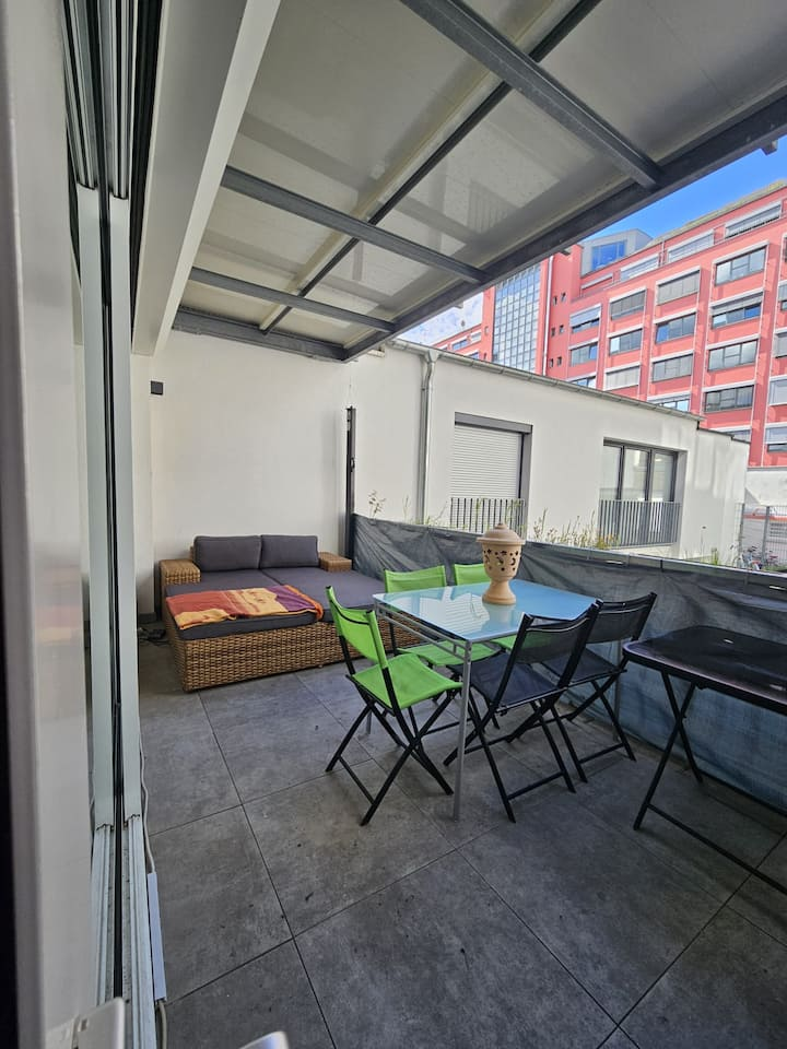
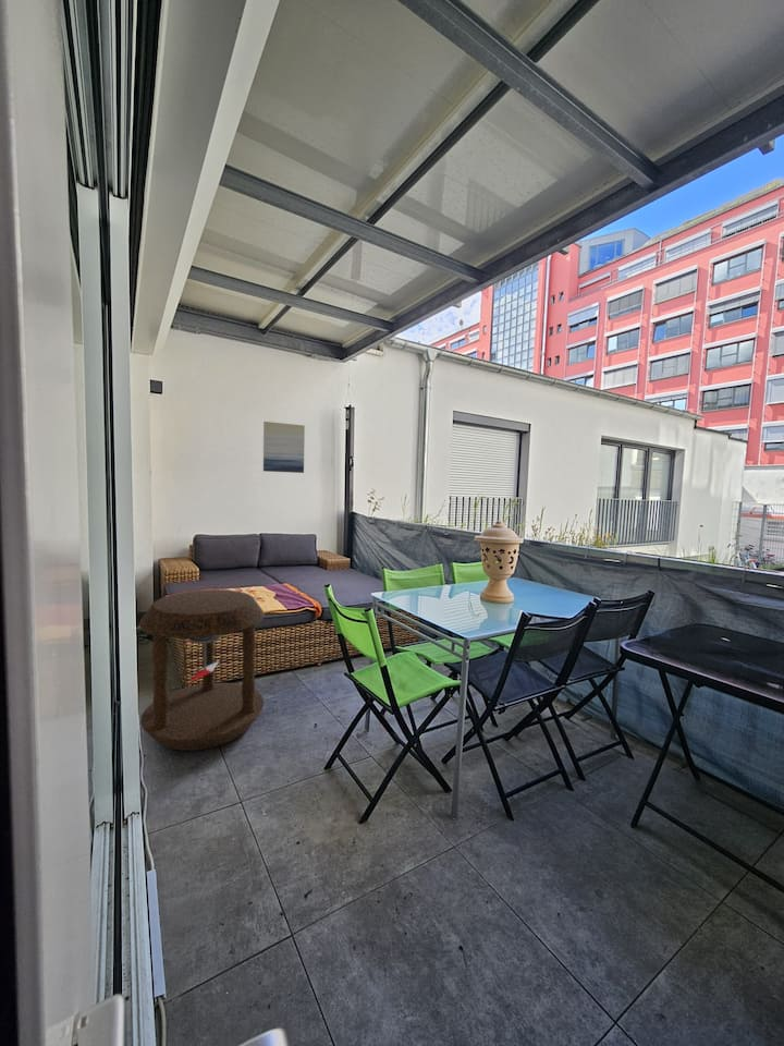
+ side table [138,588,266,752]
+ wall art [262,421,306,474]
